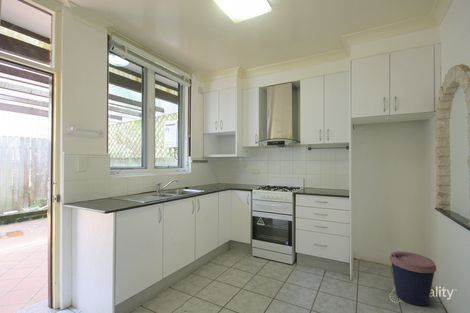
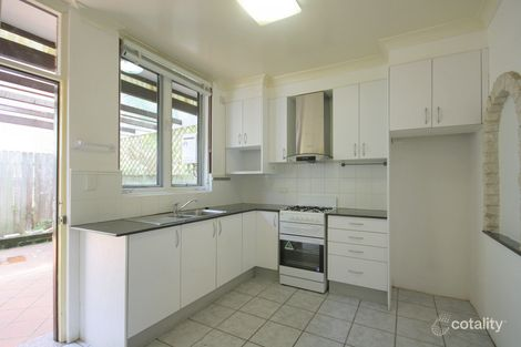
- coffee cup [389,251,437,307]
